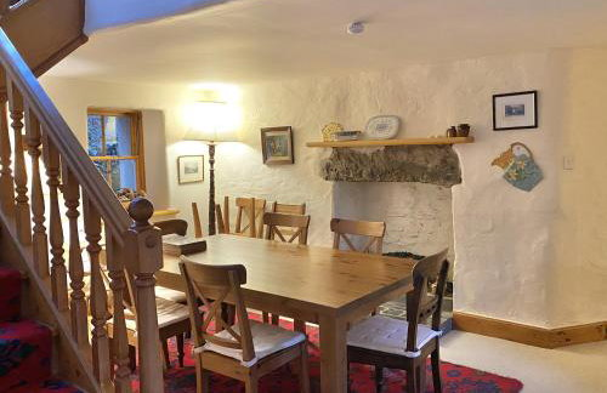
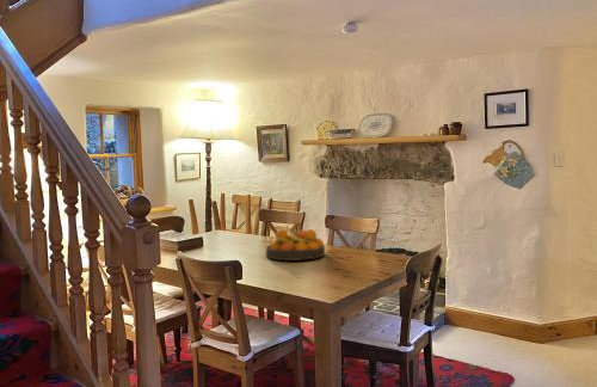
+ fruit bowl [265,228,326,262]
